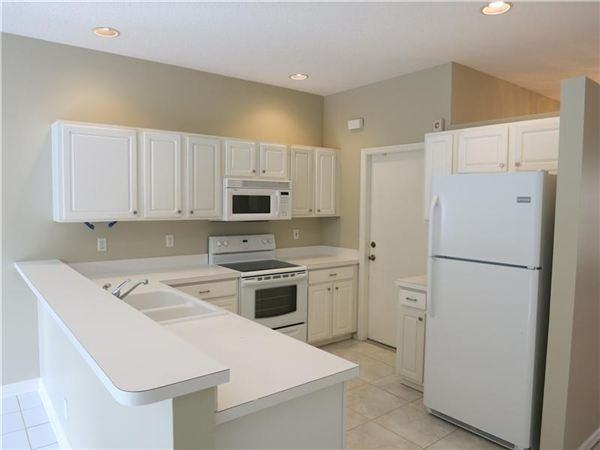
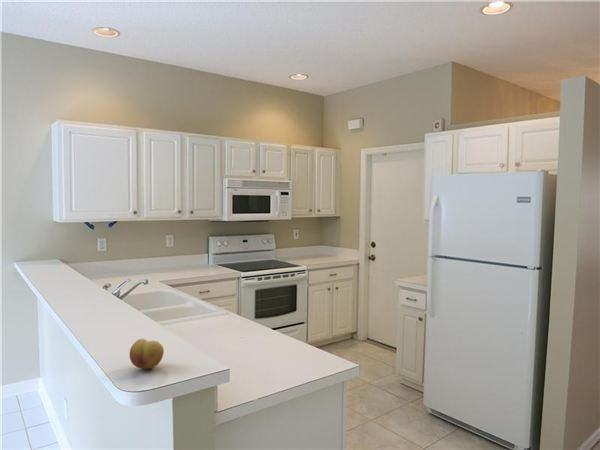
+ fruit [129,338,165,370]
